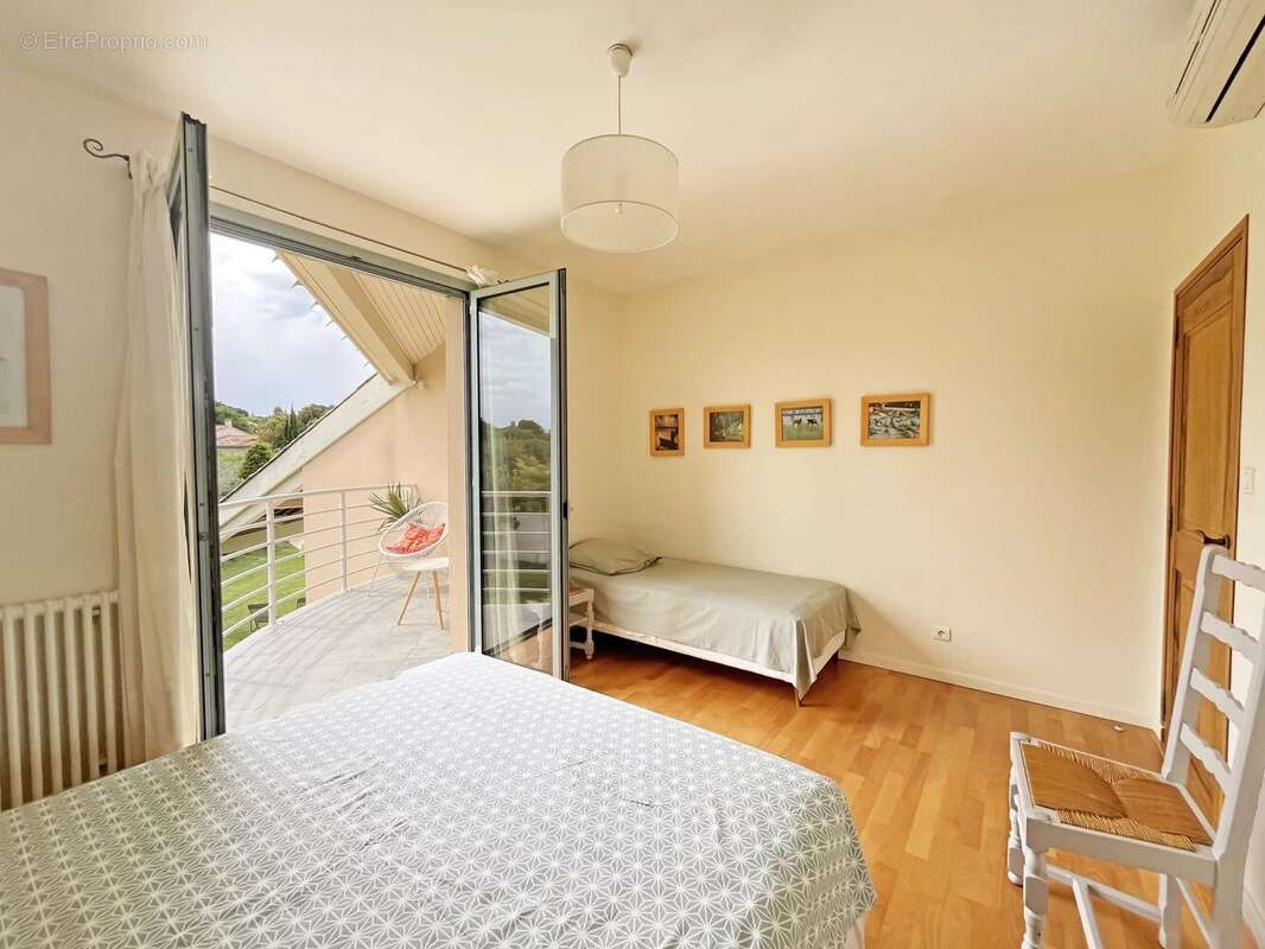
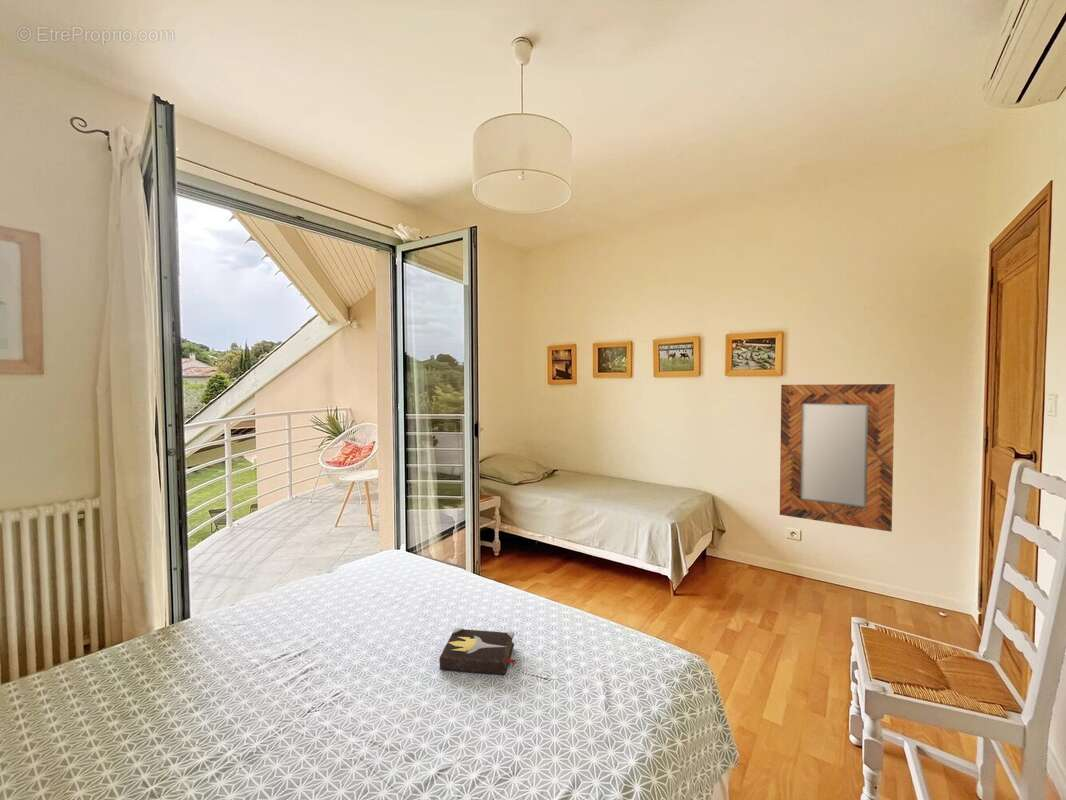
+ hardback book [439,627,517,676]
+ home mirror [779,383,896,533]
